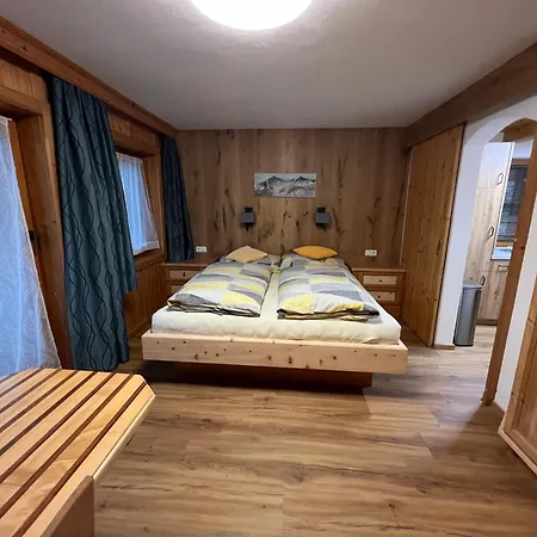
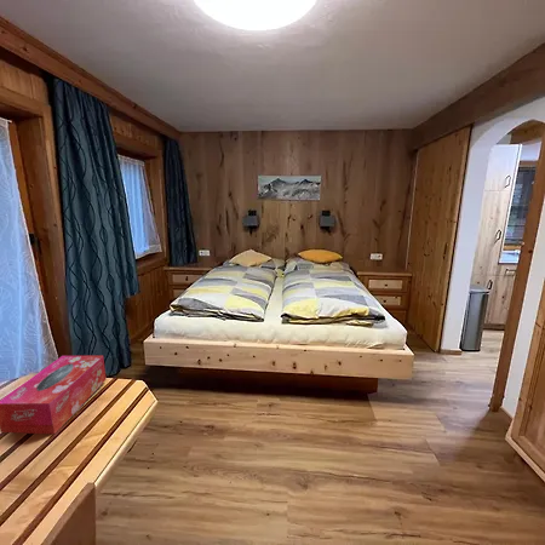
+ tissue box [0,355,108,435]
